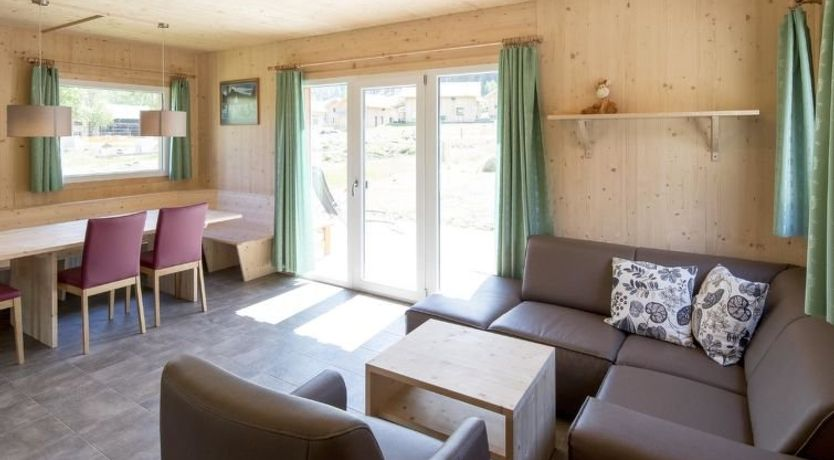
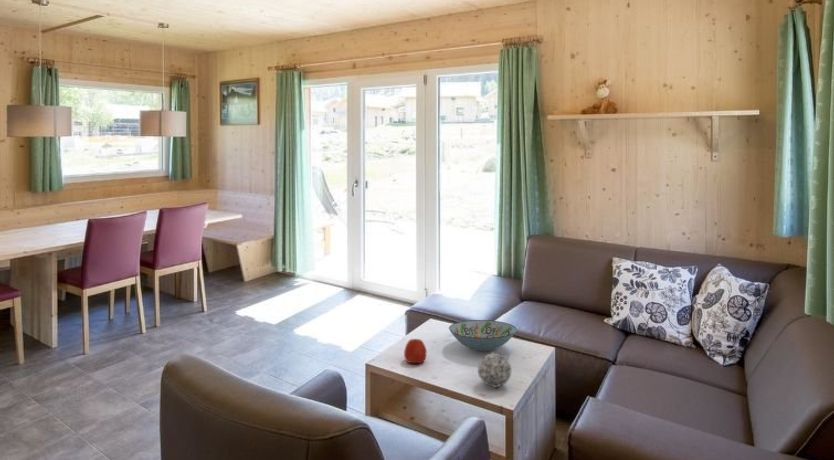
+ apple [403,338,428,364]
+ decorative bowl [448,319,518,352]
+ decorative ball [477,351,512,388]
